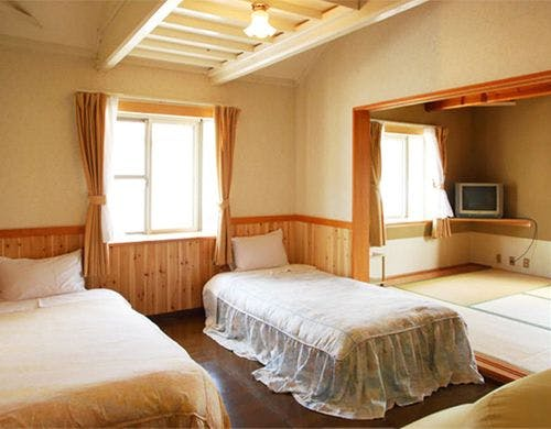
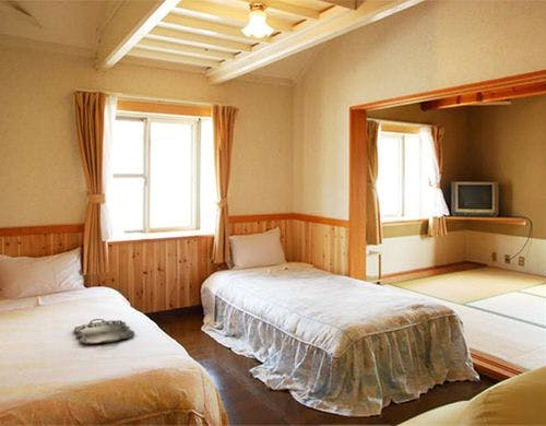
+ serving tray [73,318,135,345]
